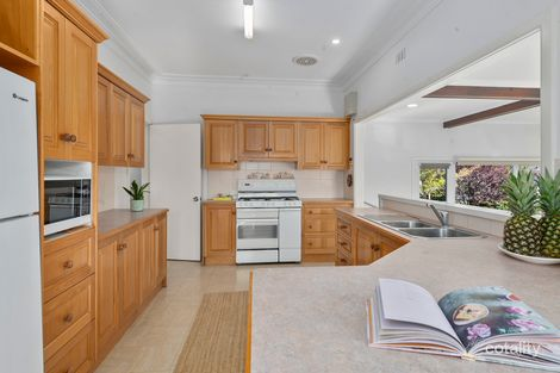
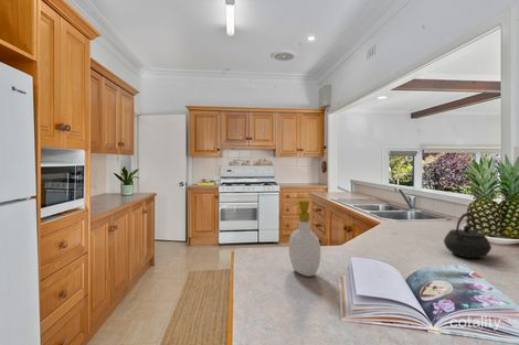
+ soap bottle [288,200,321,278]
+ kettle [443,212,492,259]
